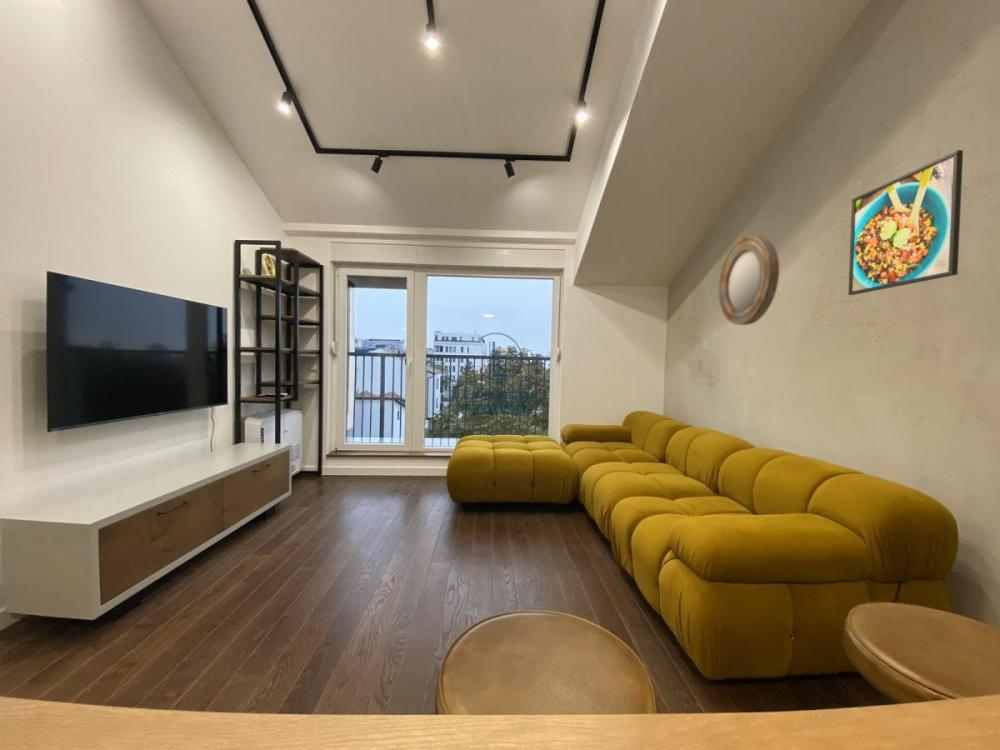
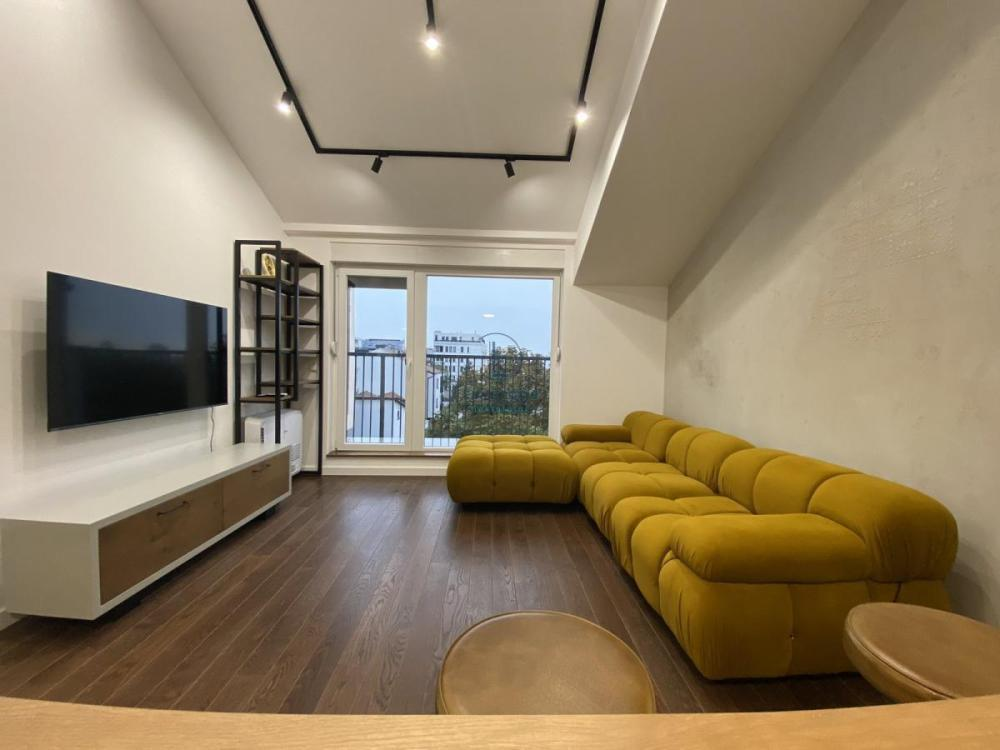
- home mirror [718,234,780,326]
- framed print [847,149,964,296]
